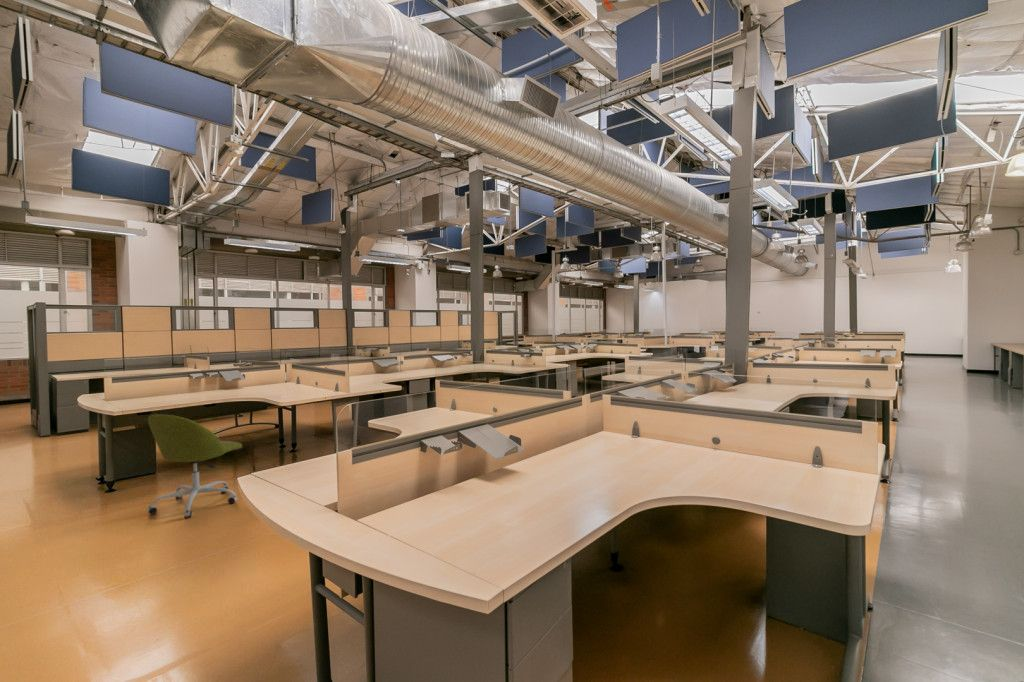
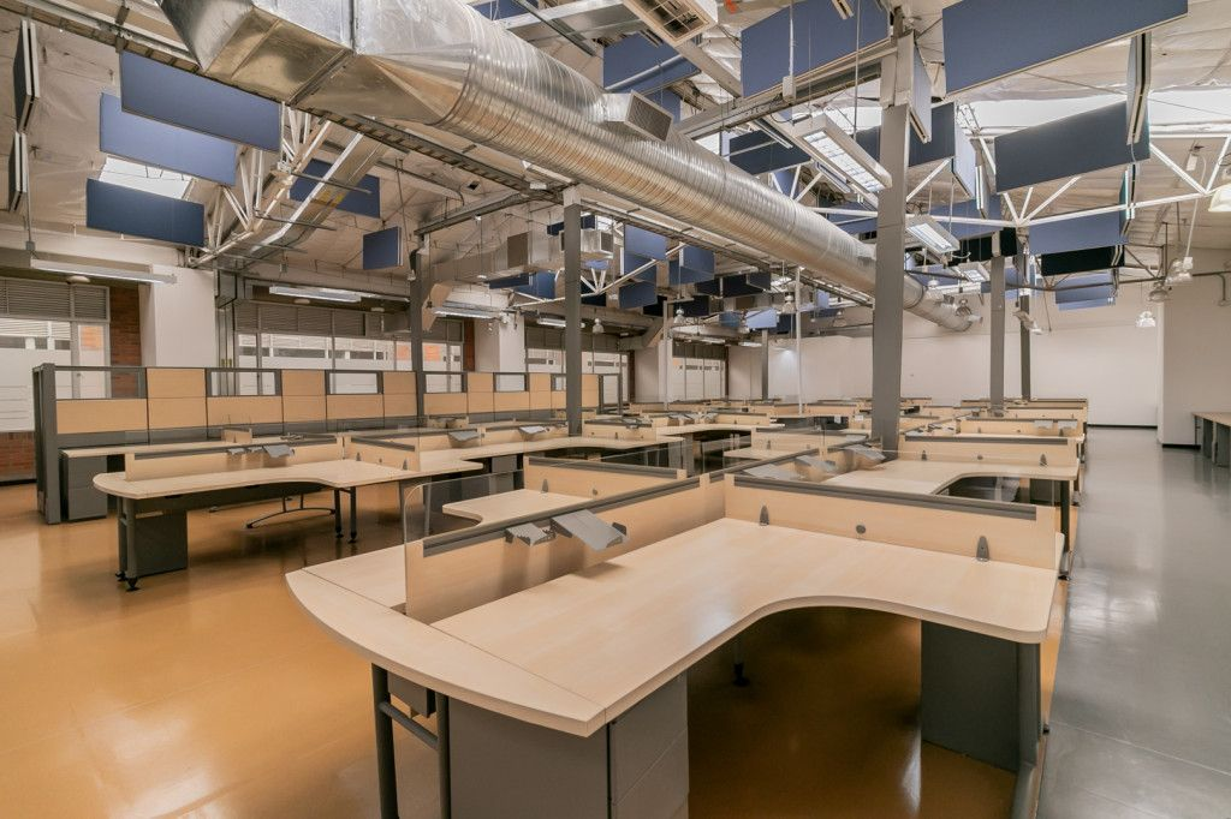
- office chair [147,413,243,519]
